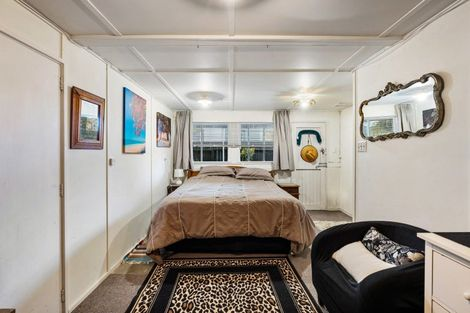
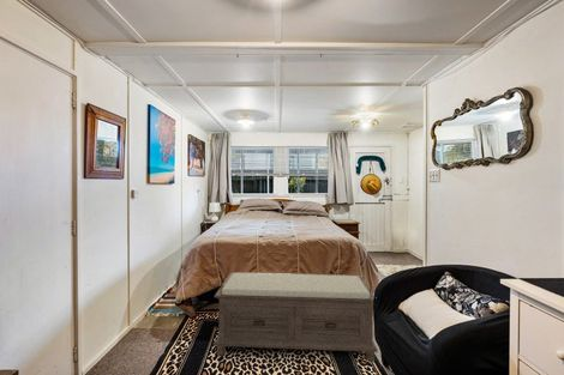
+ bench [212,271,379,363]
